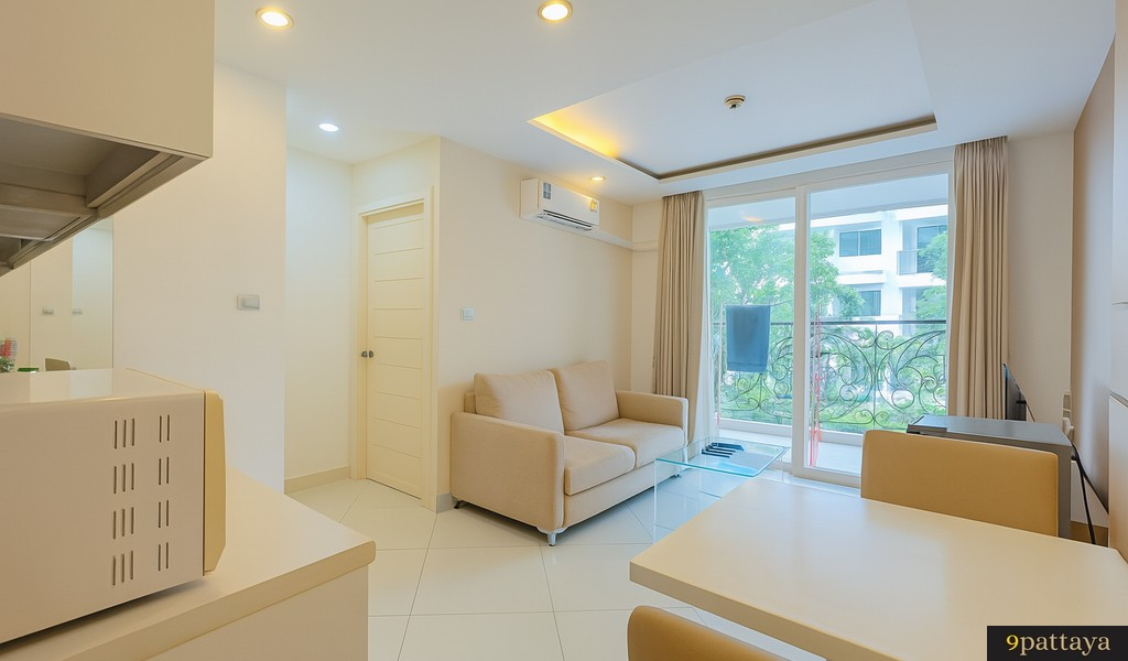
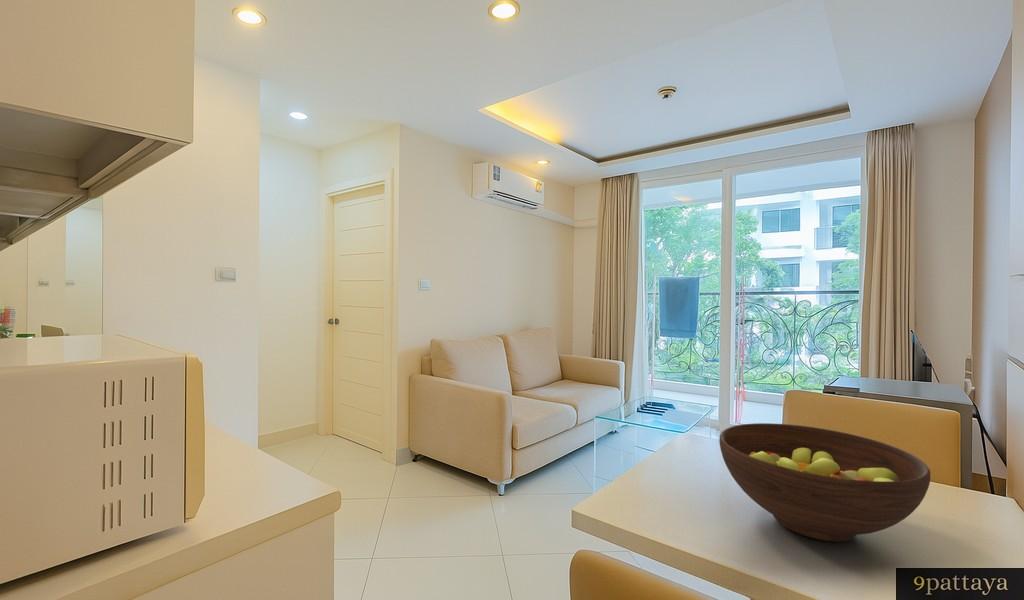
+ fruit bowl [718,422,931,543]
